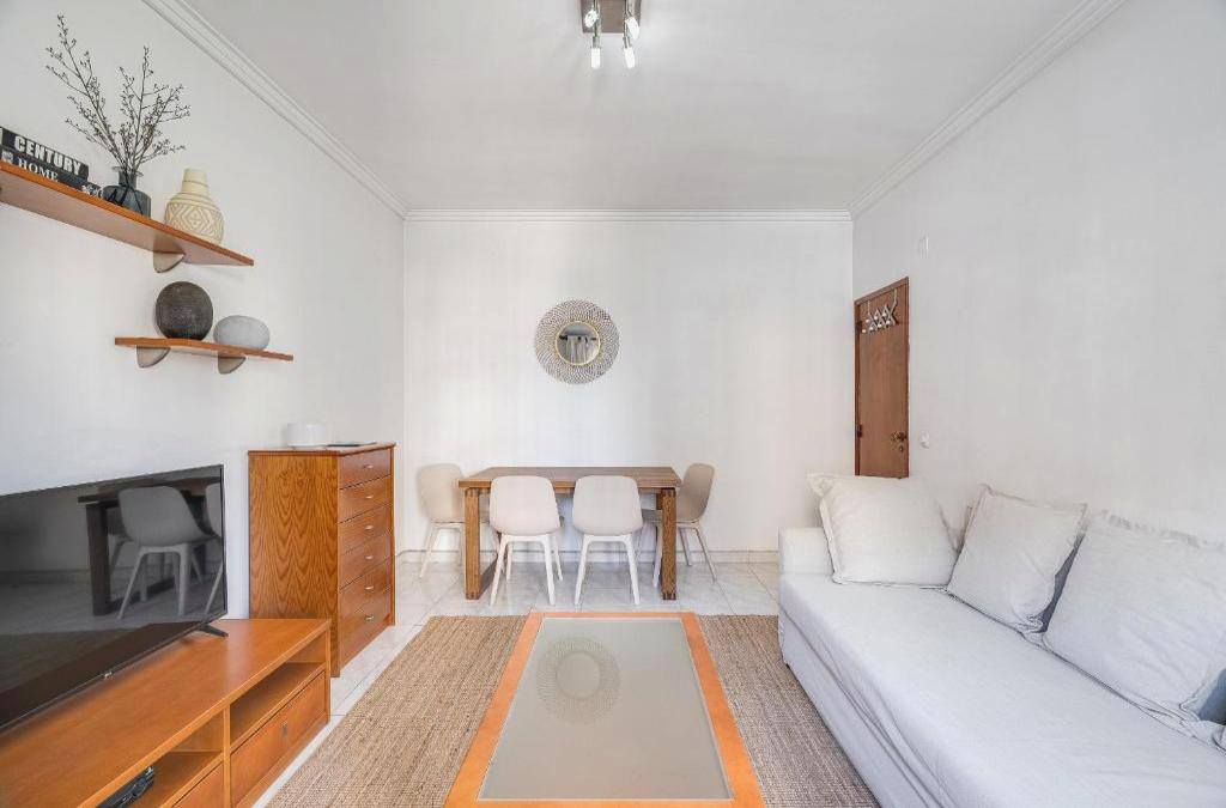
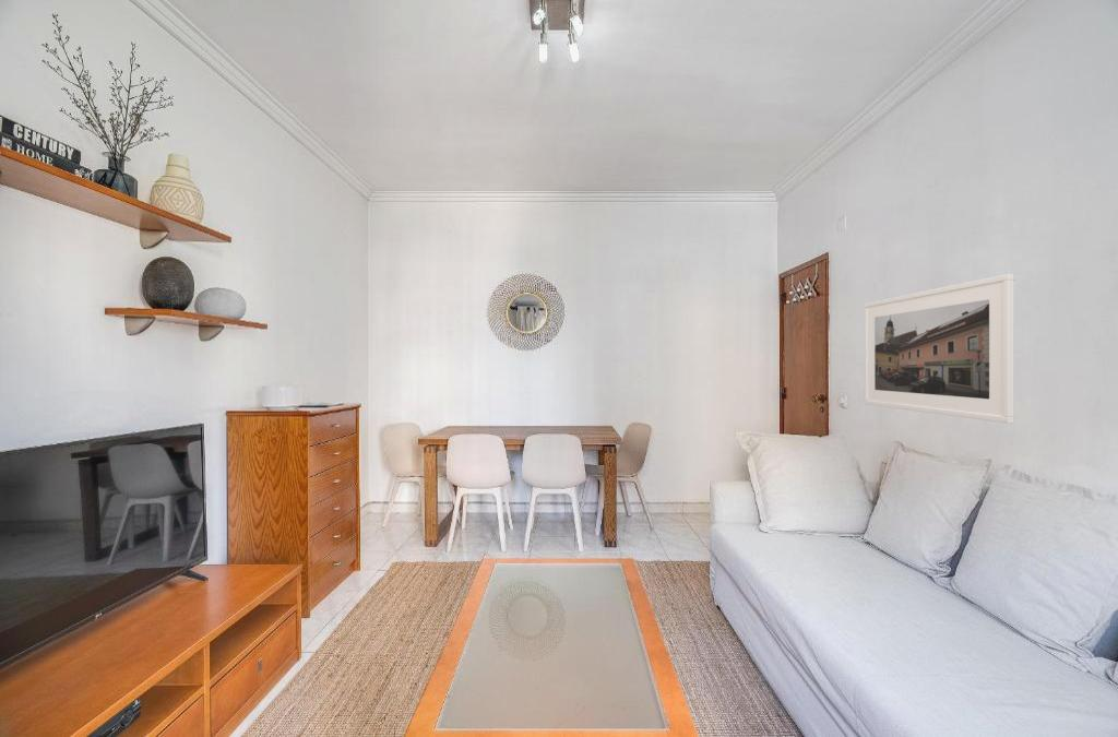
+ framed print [863,273,1015,425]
